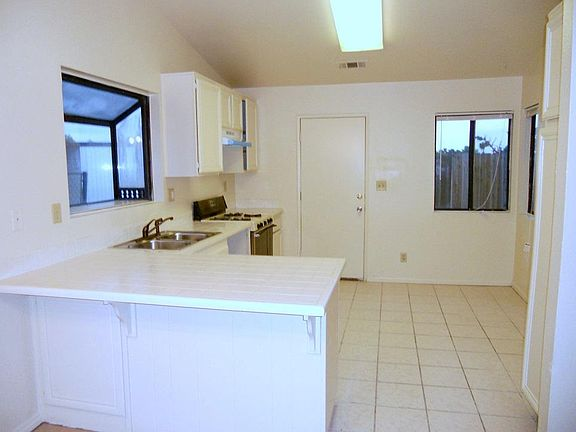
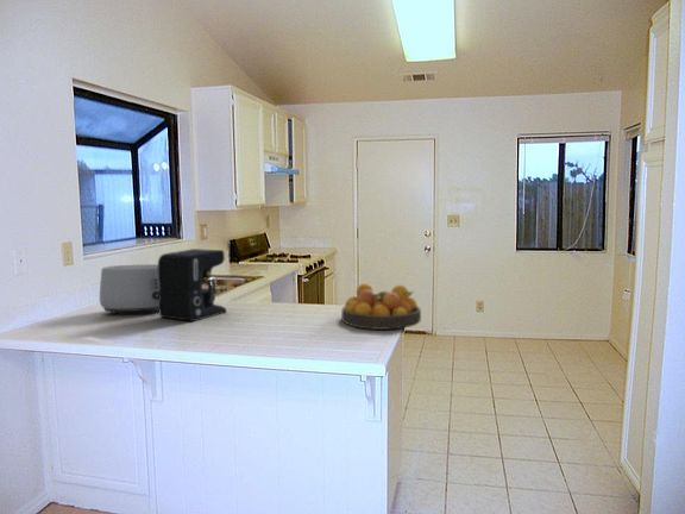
+ coffee maker [157,247,227,322]
+ fruit bowl [340,282,422,331]
+ toaster [99,263,161,315]
